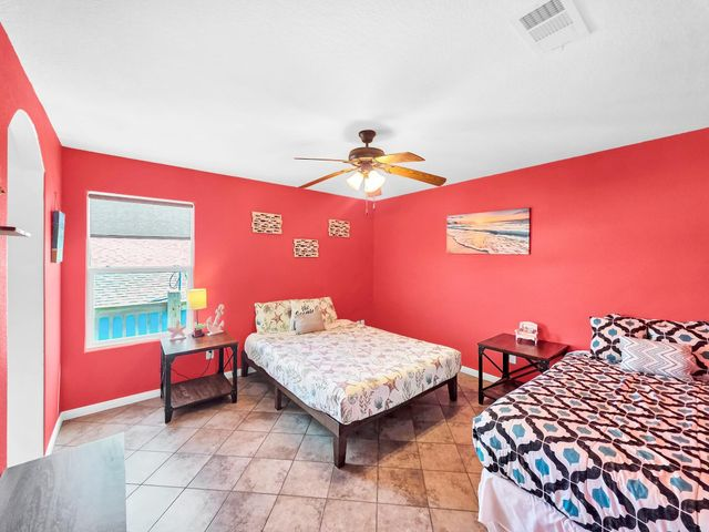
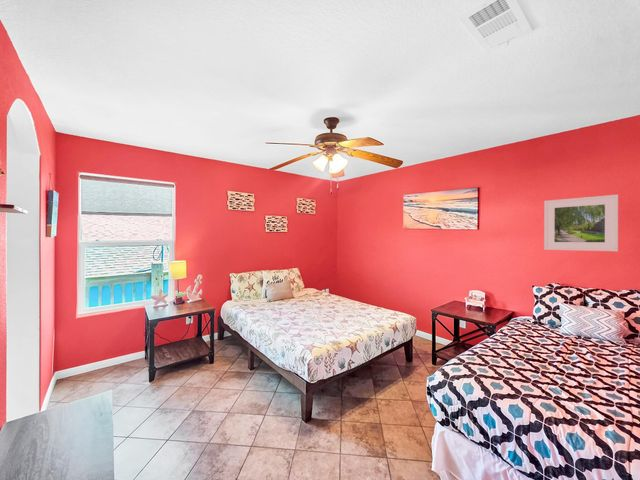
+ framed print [543,194,619,252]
